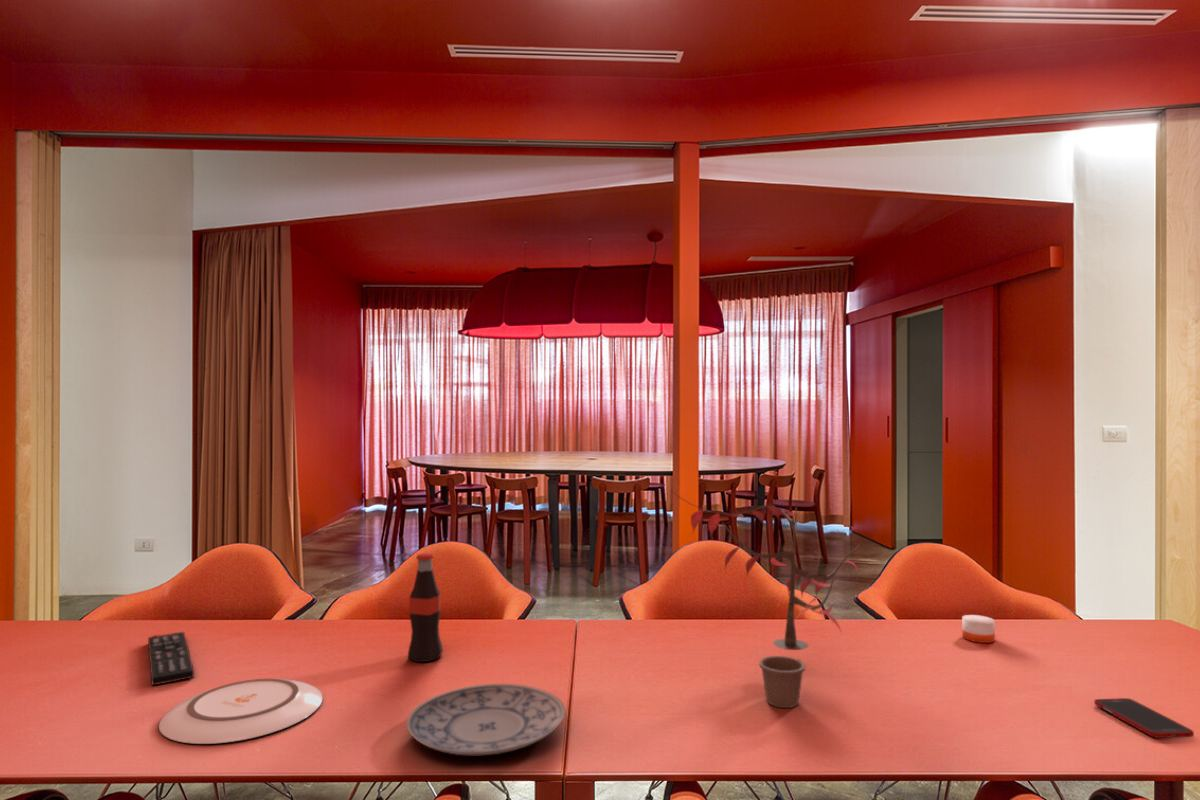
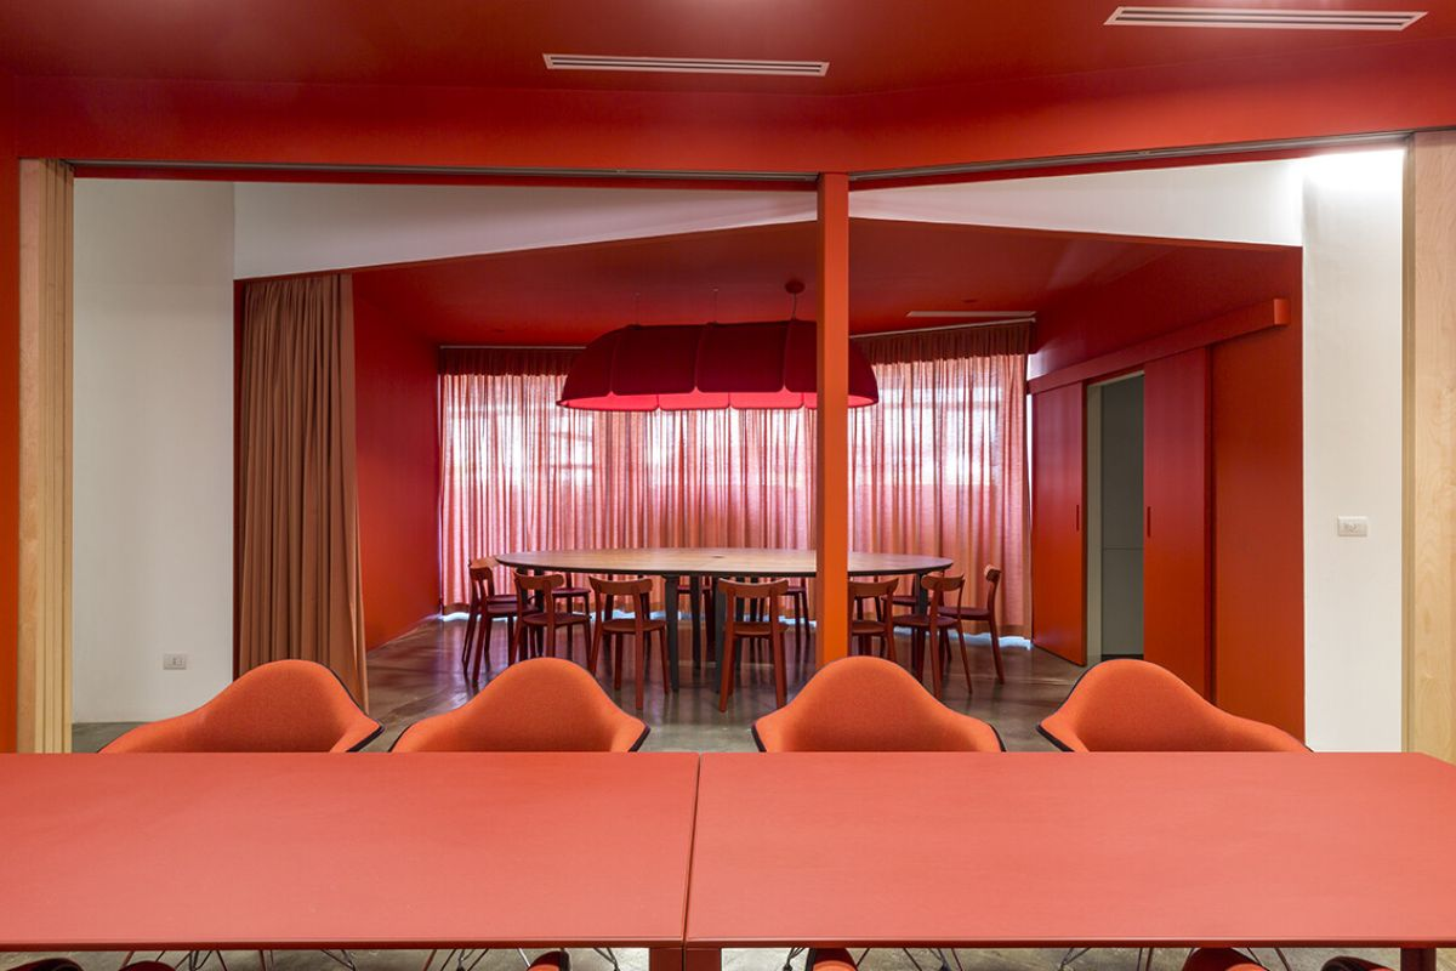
- cell phone [1093,697,1195,739]
- bottle [406,552,444,663]
- remote control [147,631,195,687]
- plate [406,683,566,756]
- candle [961,614,996,644]
- potted plant [670,489,861,709]
- plate [158,678,324,745]
